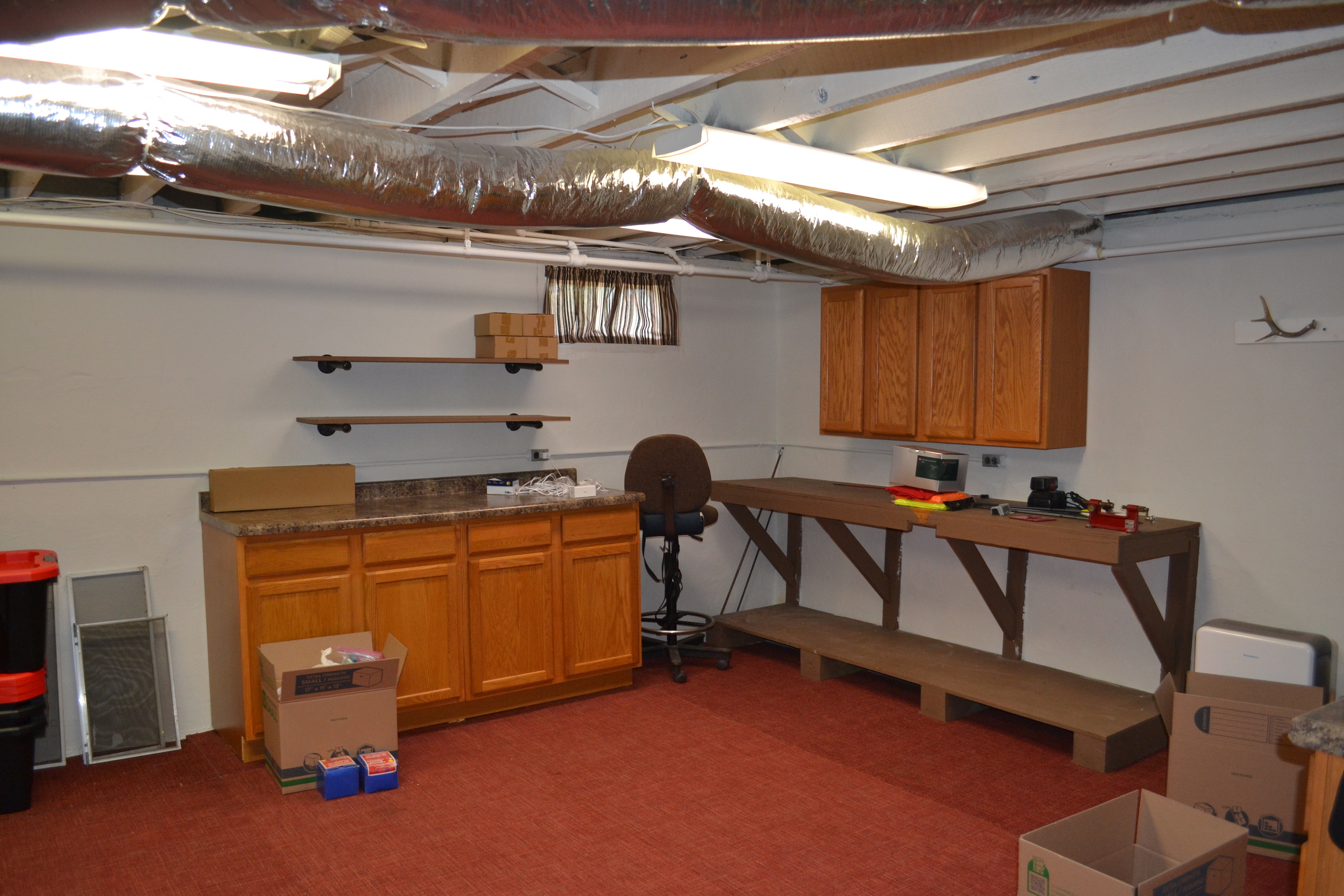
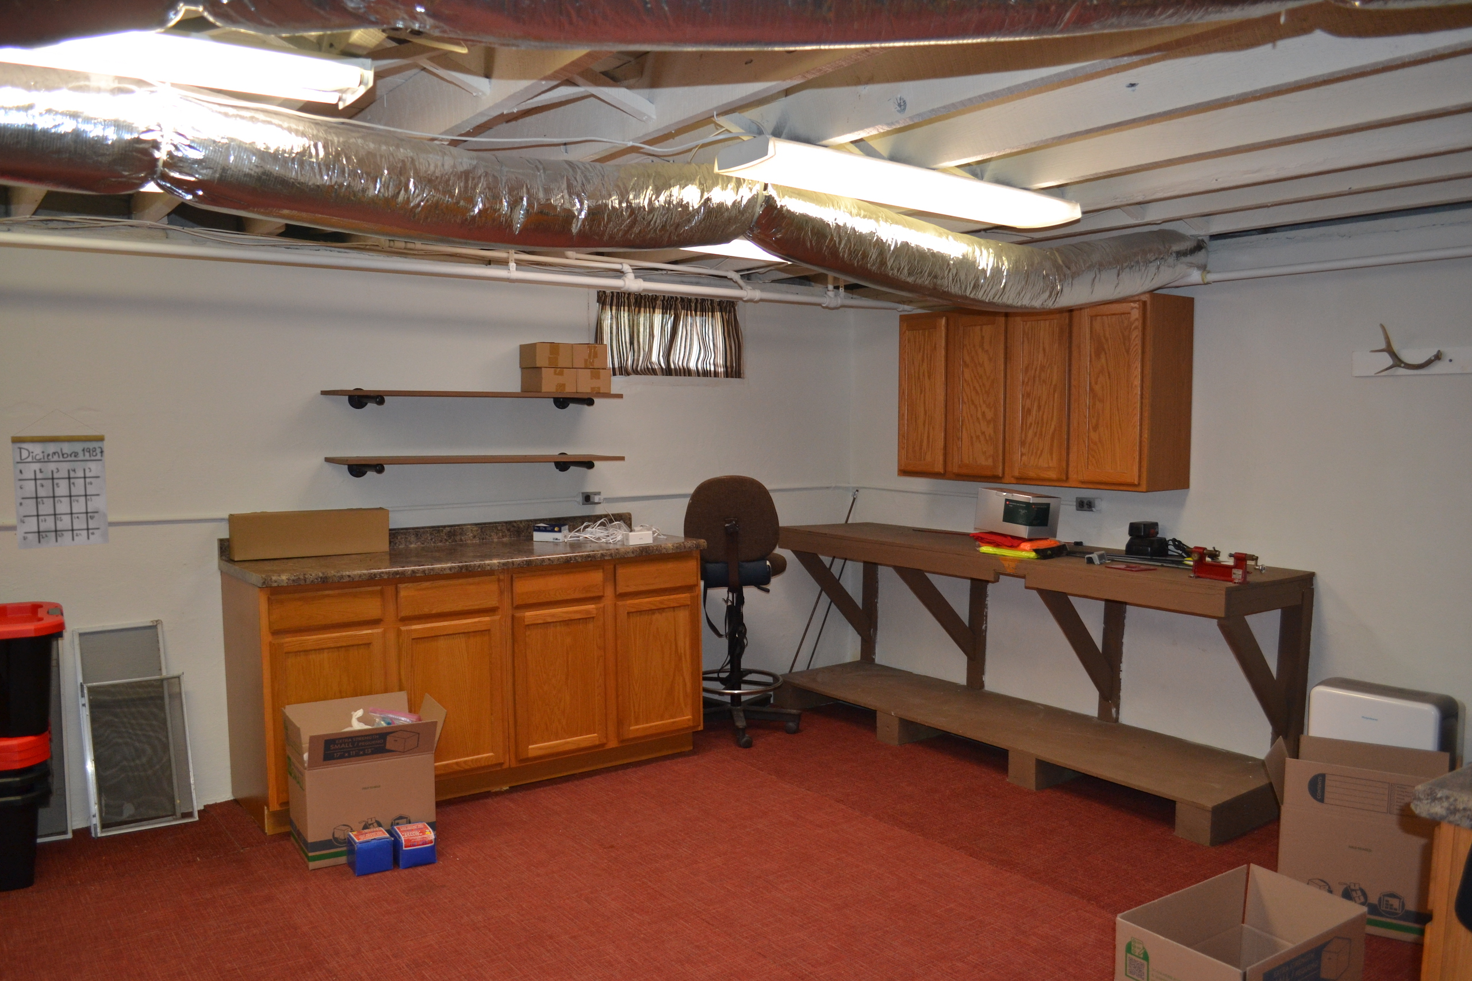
+ calendar [10,408,110,550]
